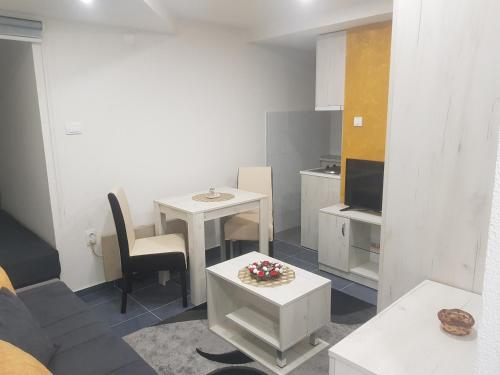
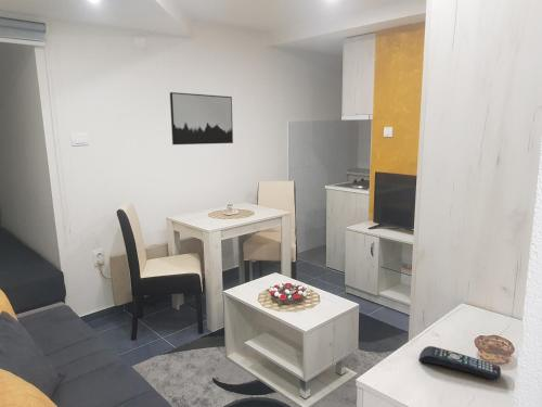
+ remote control [417,345,502,381]
+ wall art [169,91,234,145]
